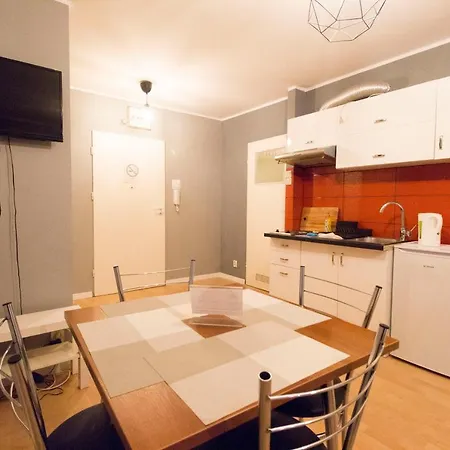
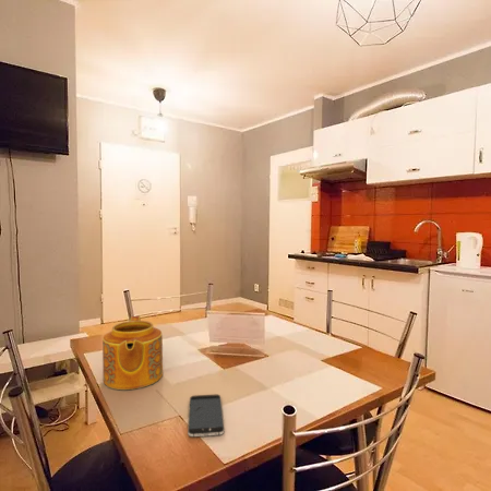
+ smartphone [187,394,226,438]
+ teapot [101,315,164,391]
